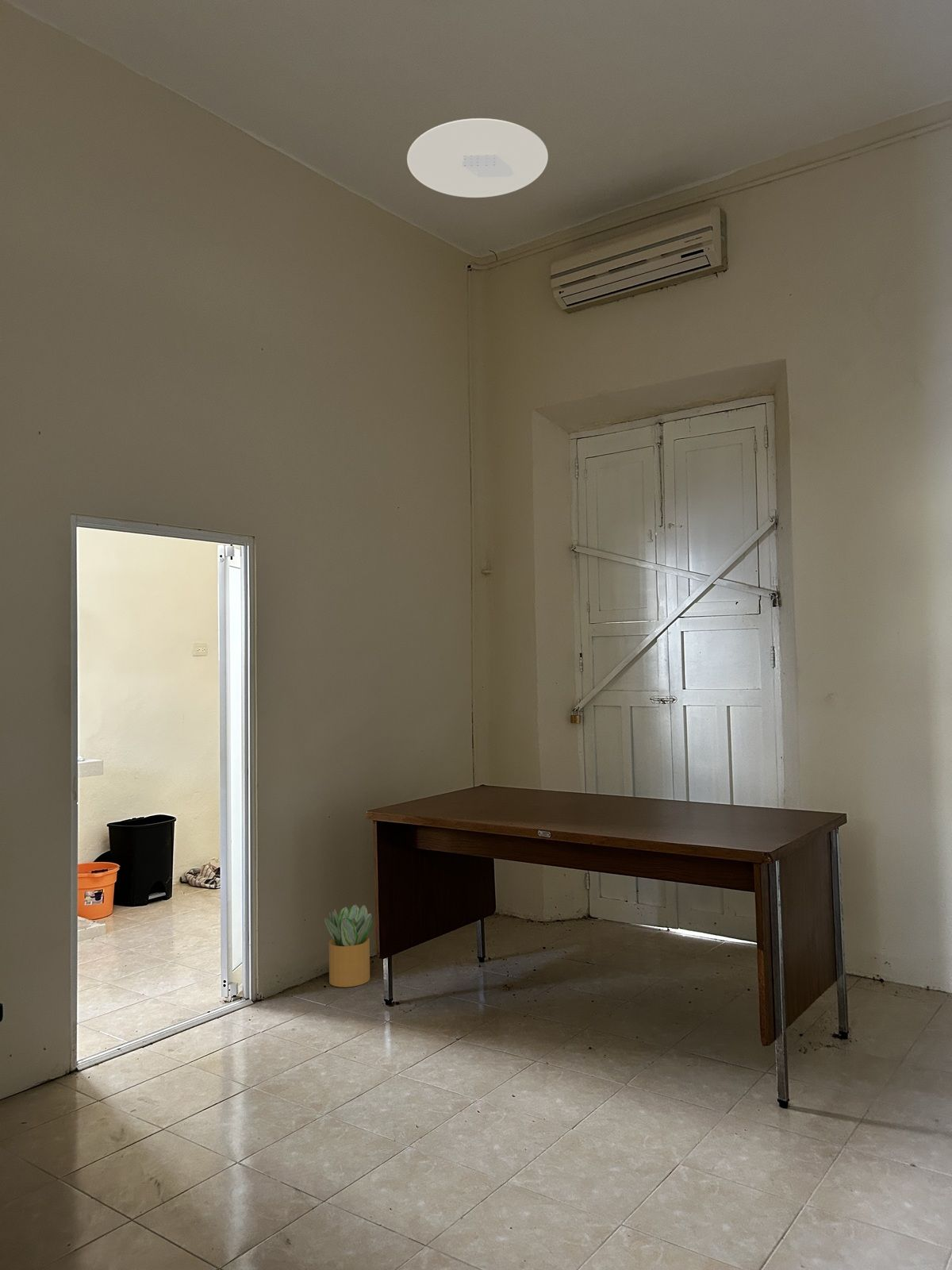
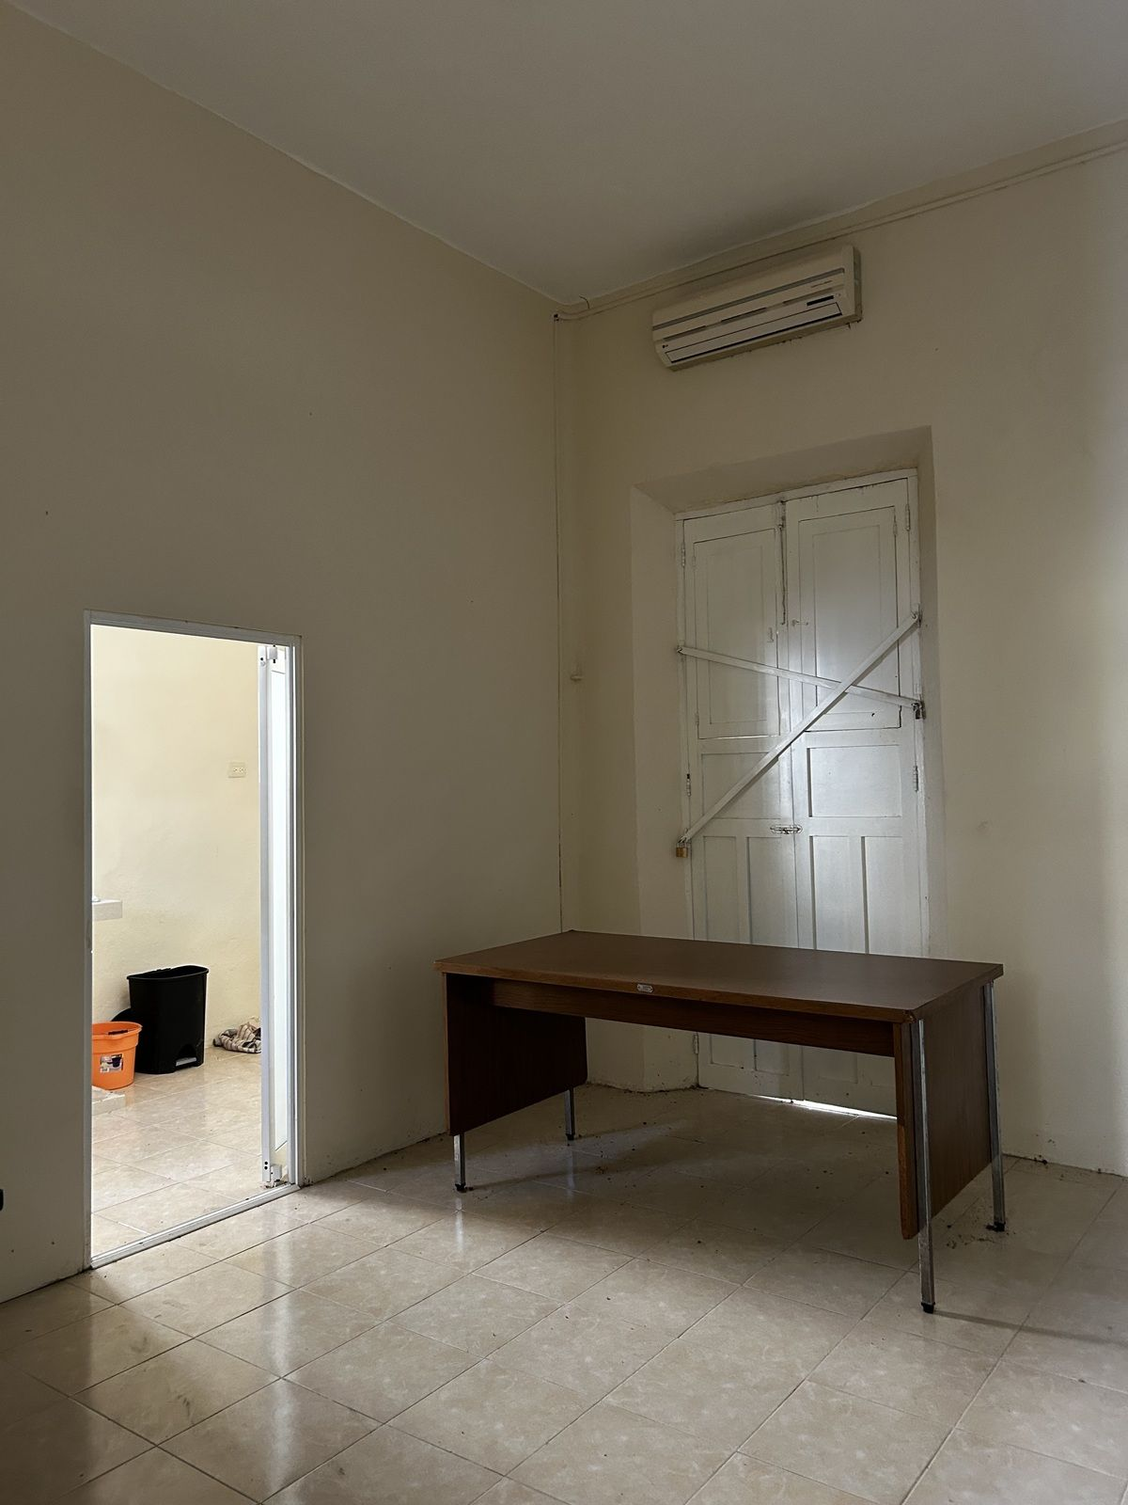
- ceiling light [406,117,549,198]
- potted plant [324,904,373,988]
